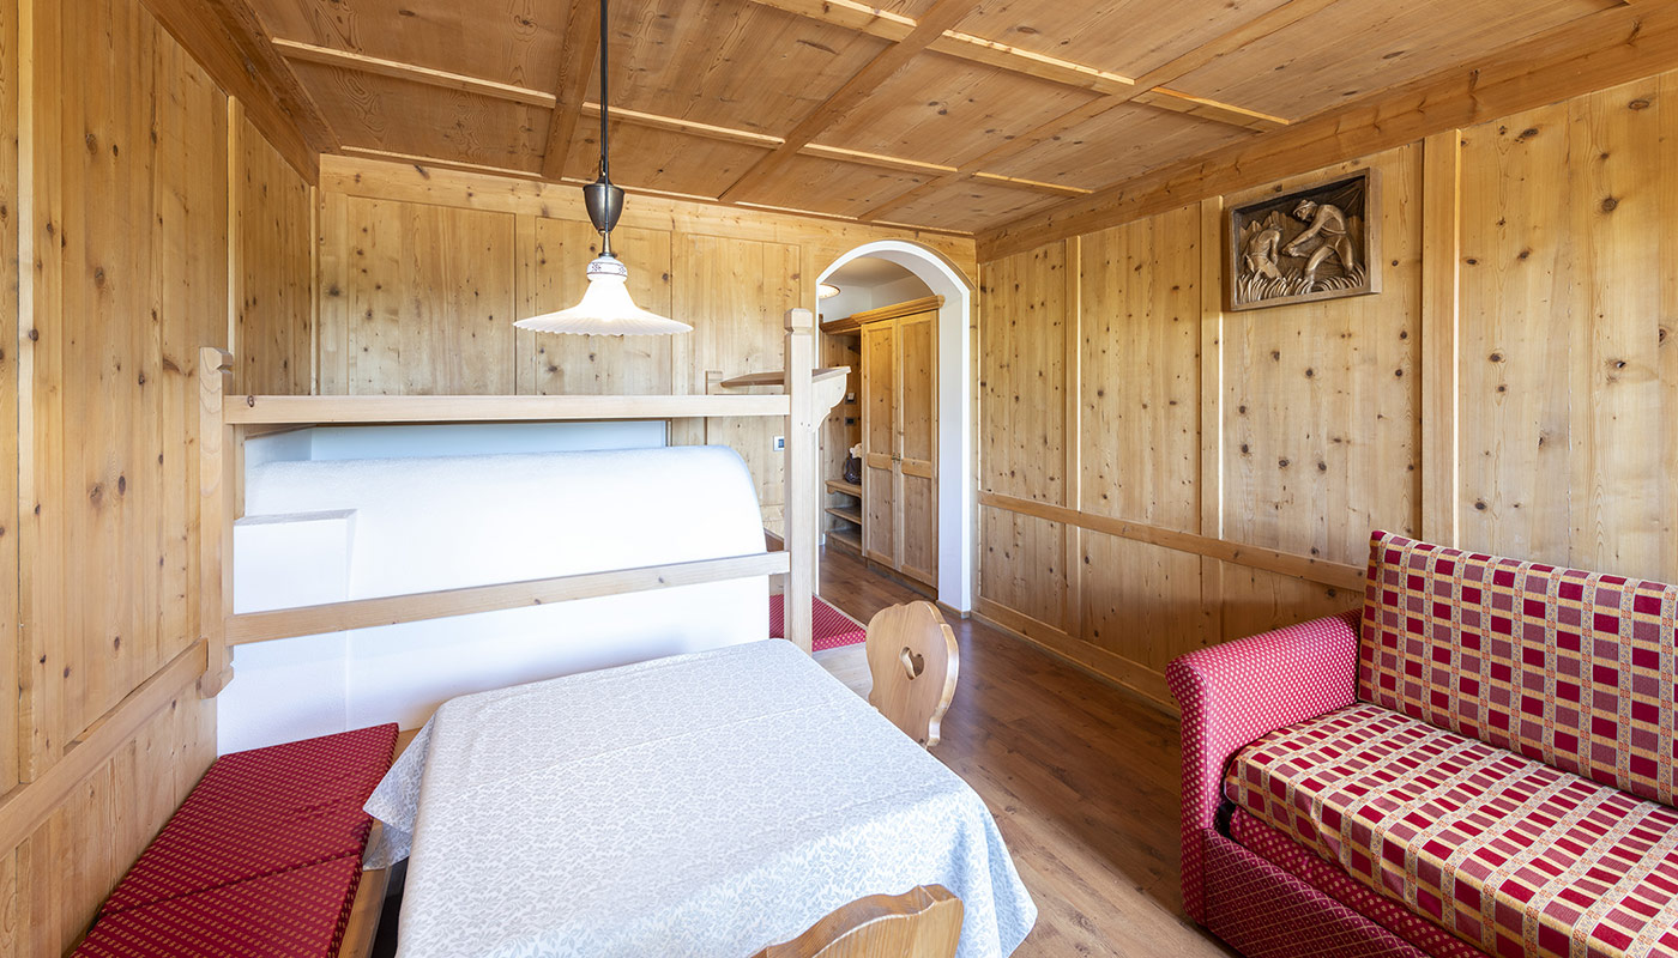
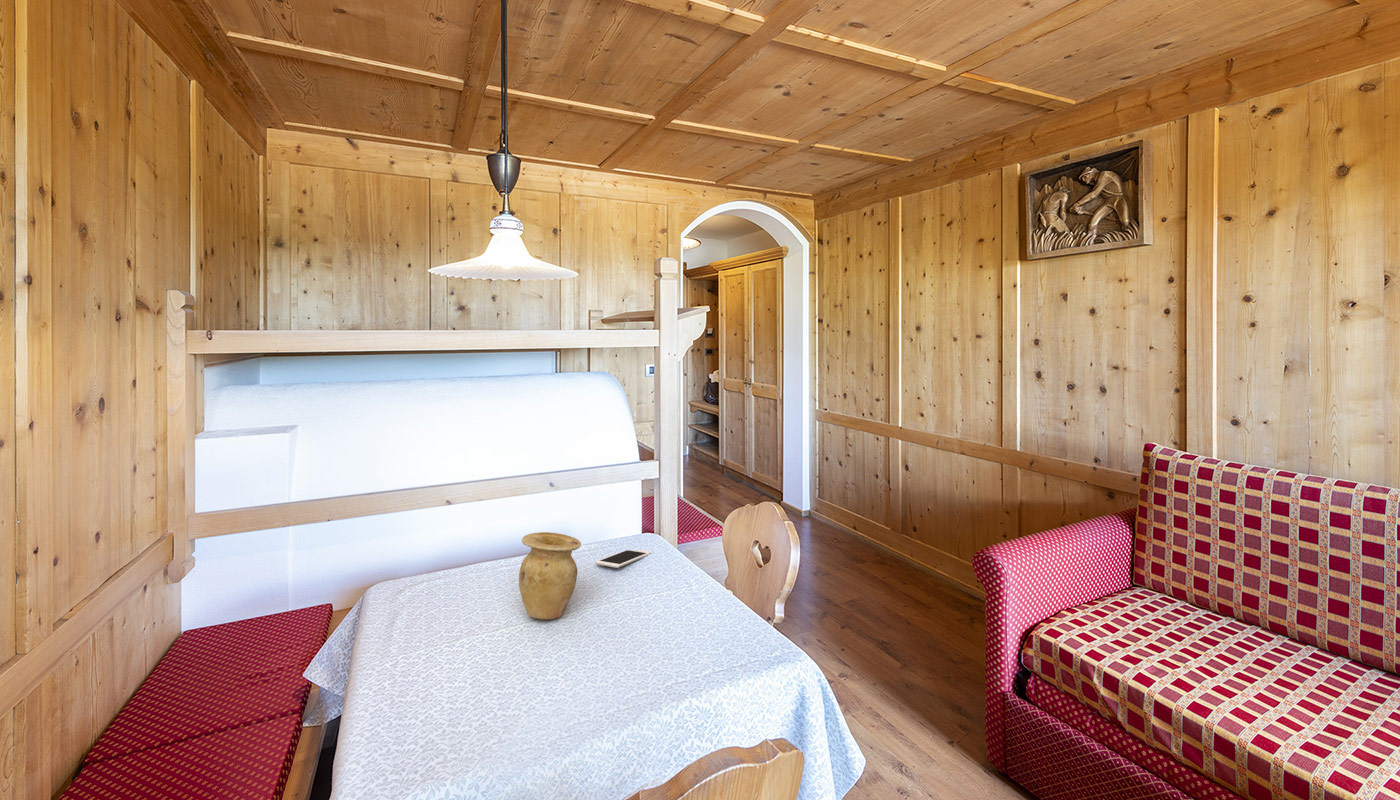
+ cell phone [594,549,653,569]
+ vase [518,531,582,620]
